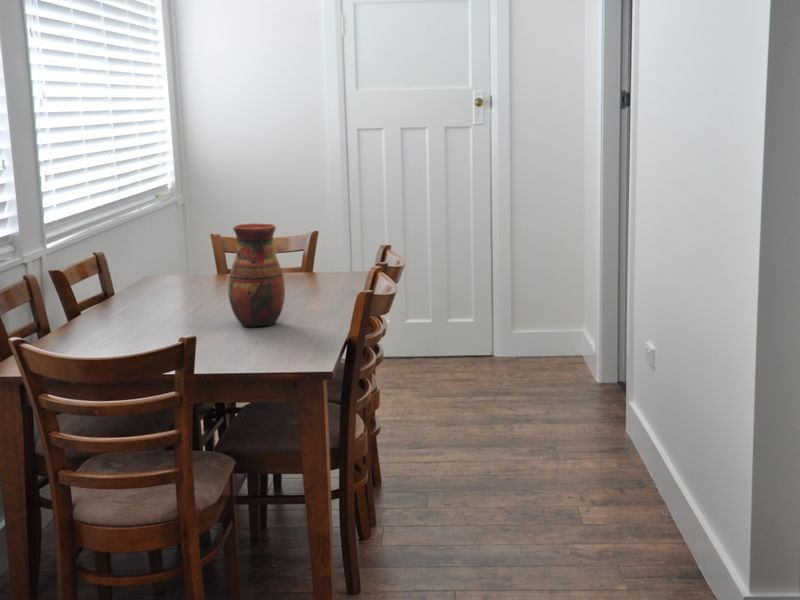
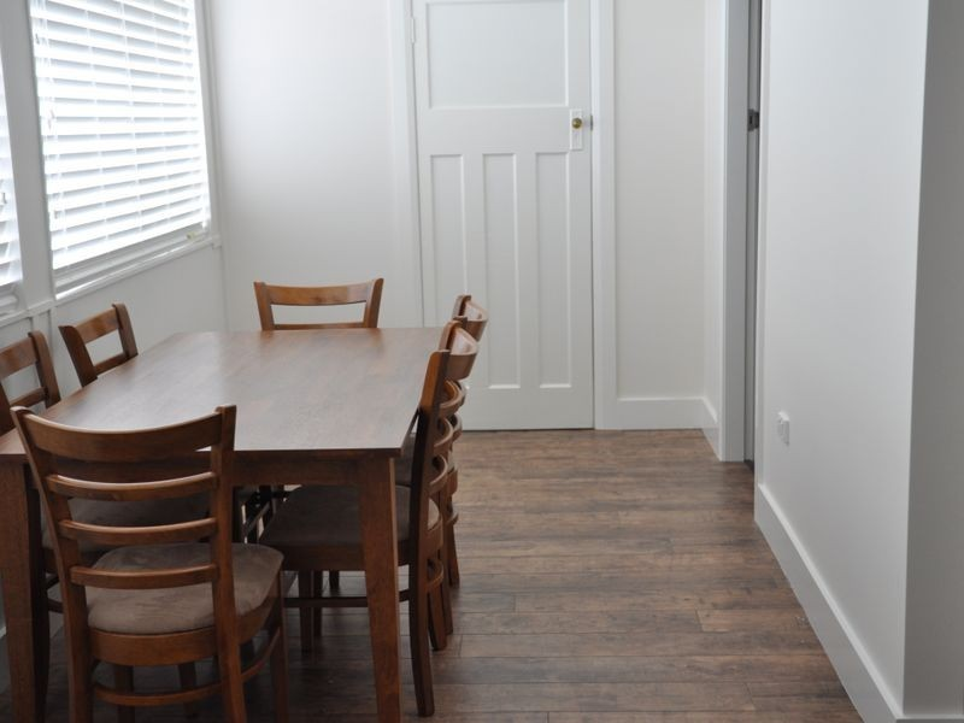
- vase [227,223,286,328]
